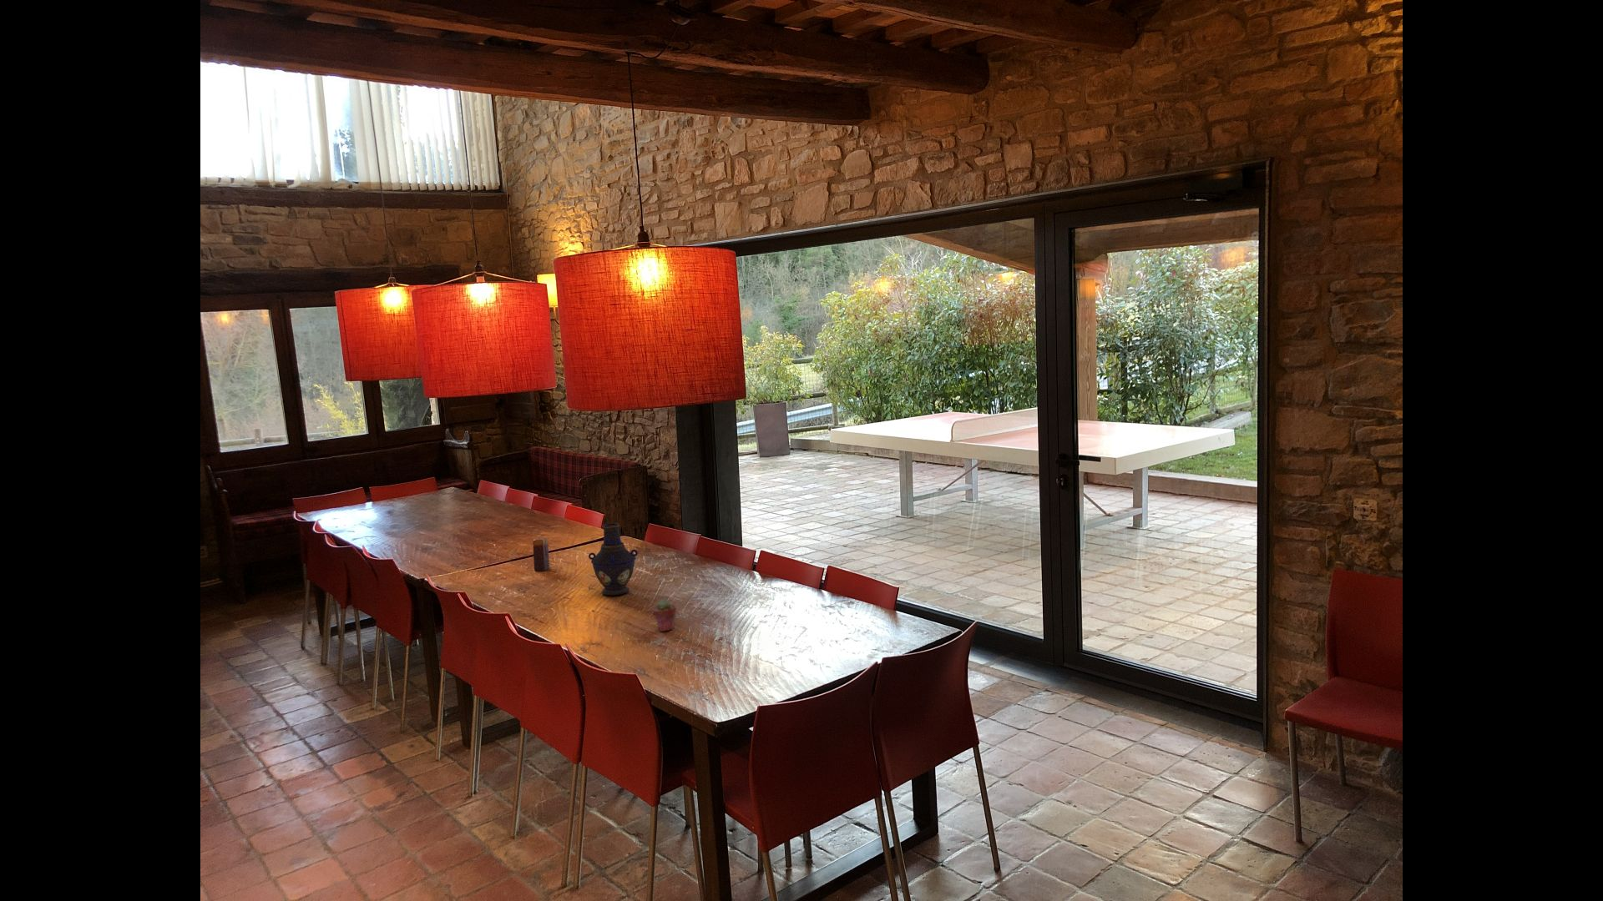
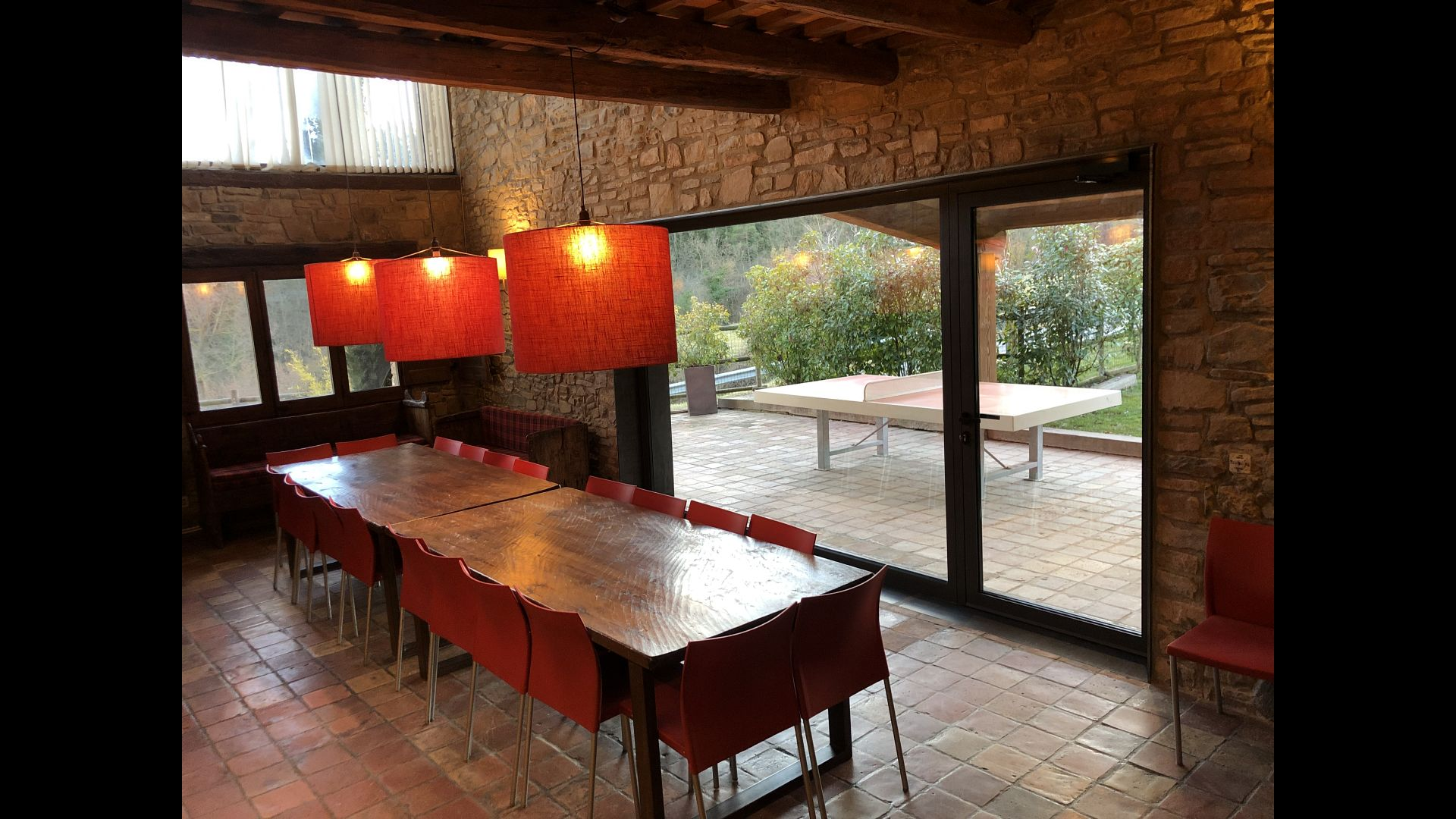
- potted succulent [651,598,677,633]
- vase [588,523,639,596]
- candle [532,537,550,571]
